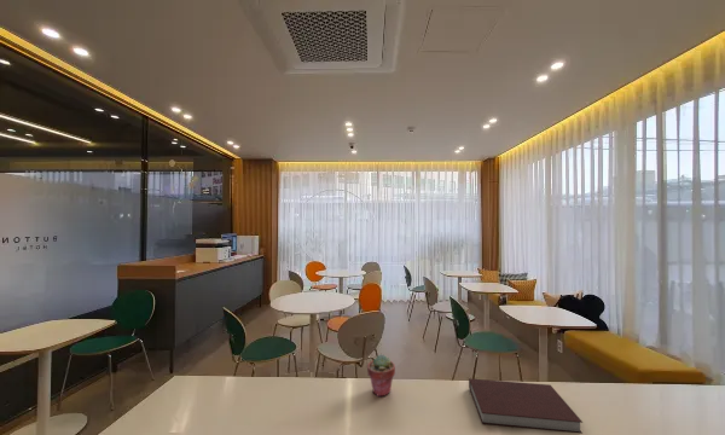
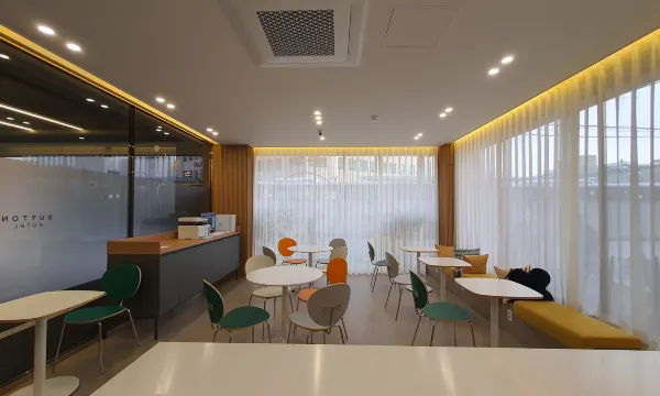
- potted succulent [366,354,396,398]
- notebook [468,377,584,435]
